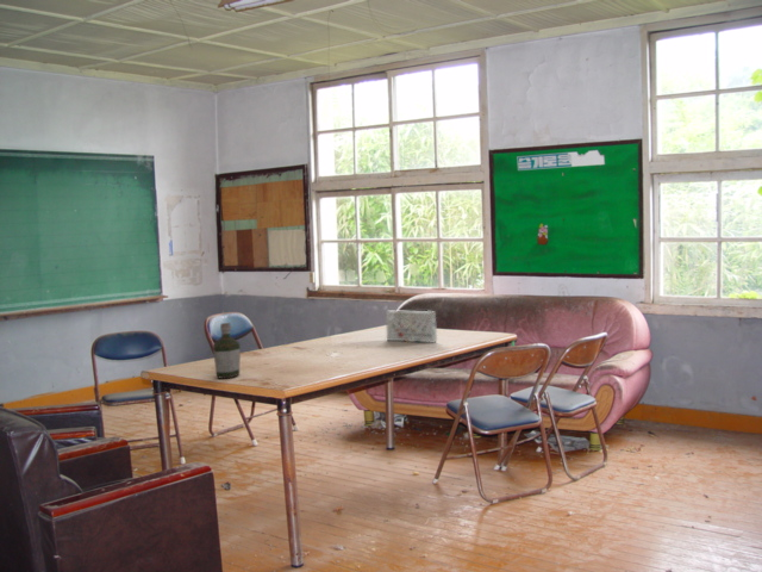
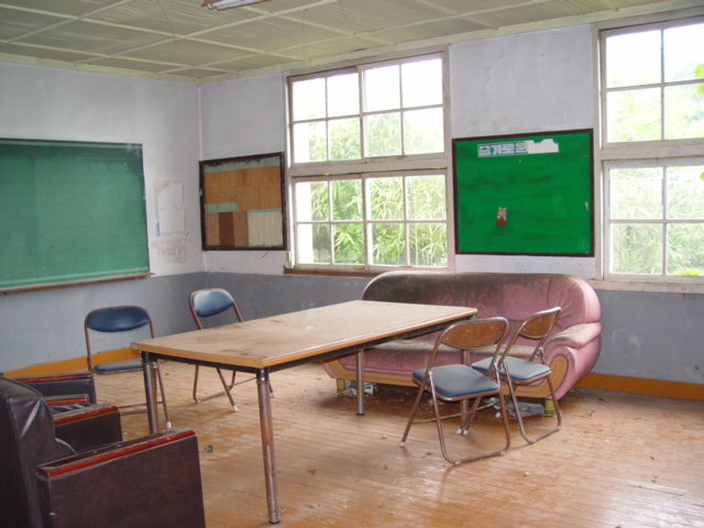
- board game [385,309,438,344]
- bottle [212,322,242,380]
